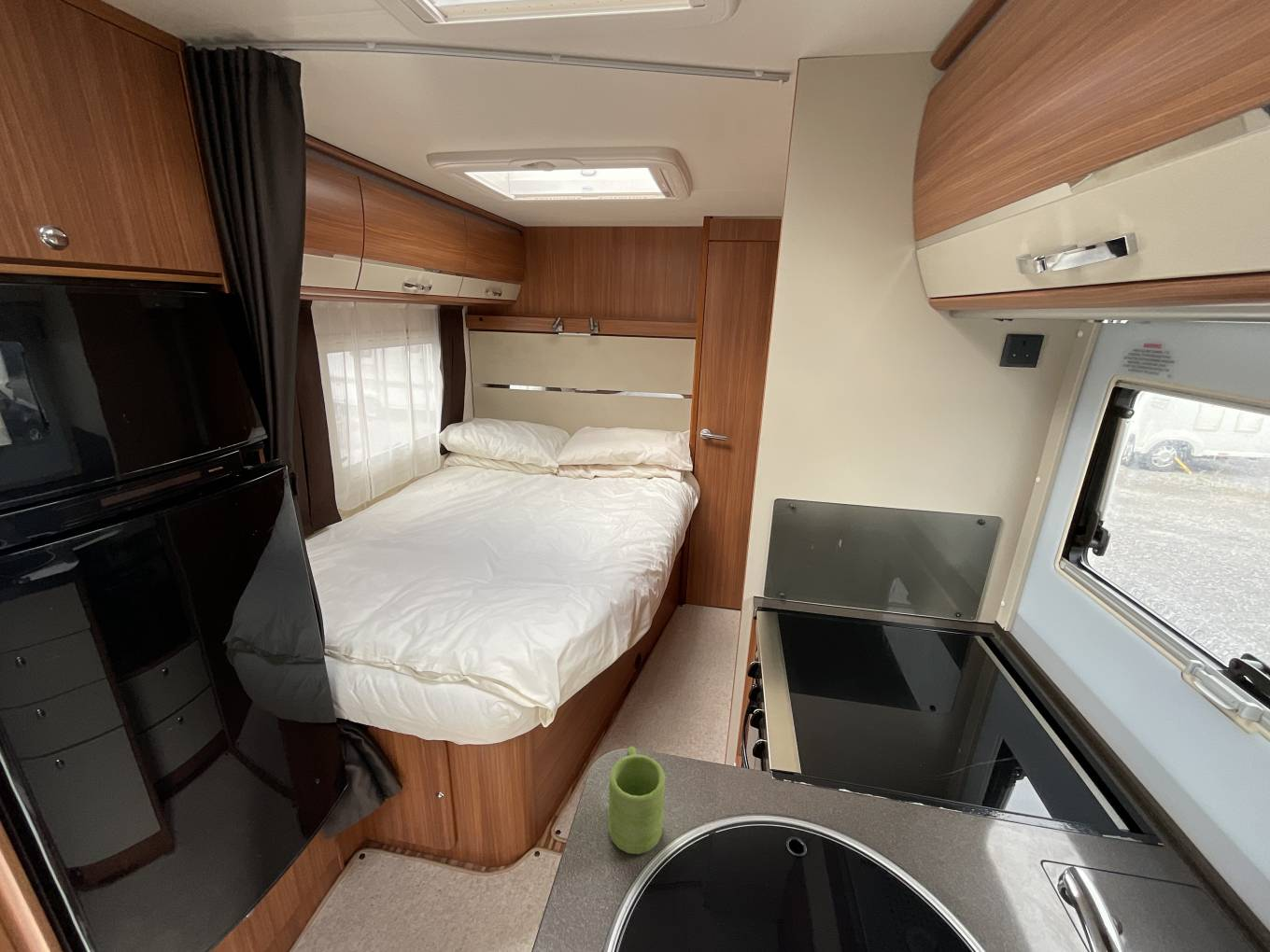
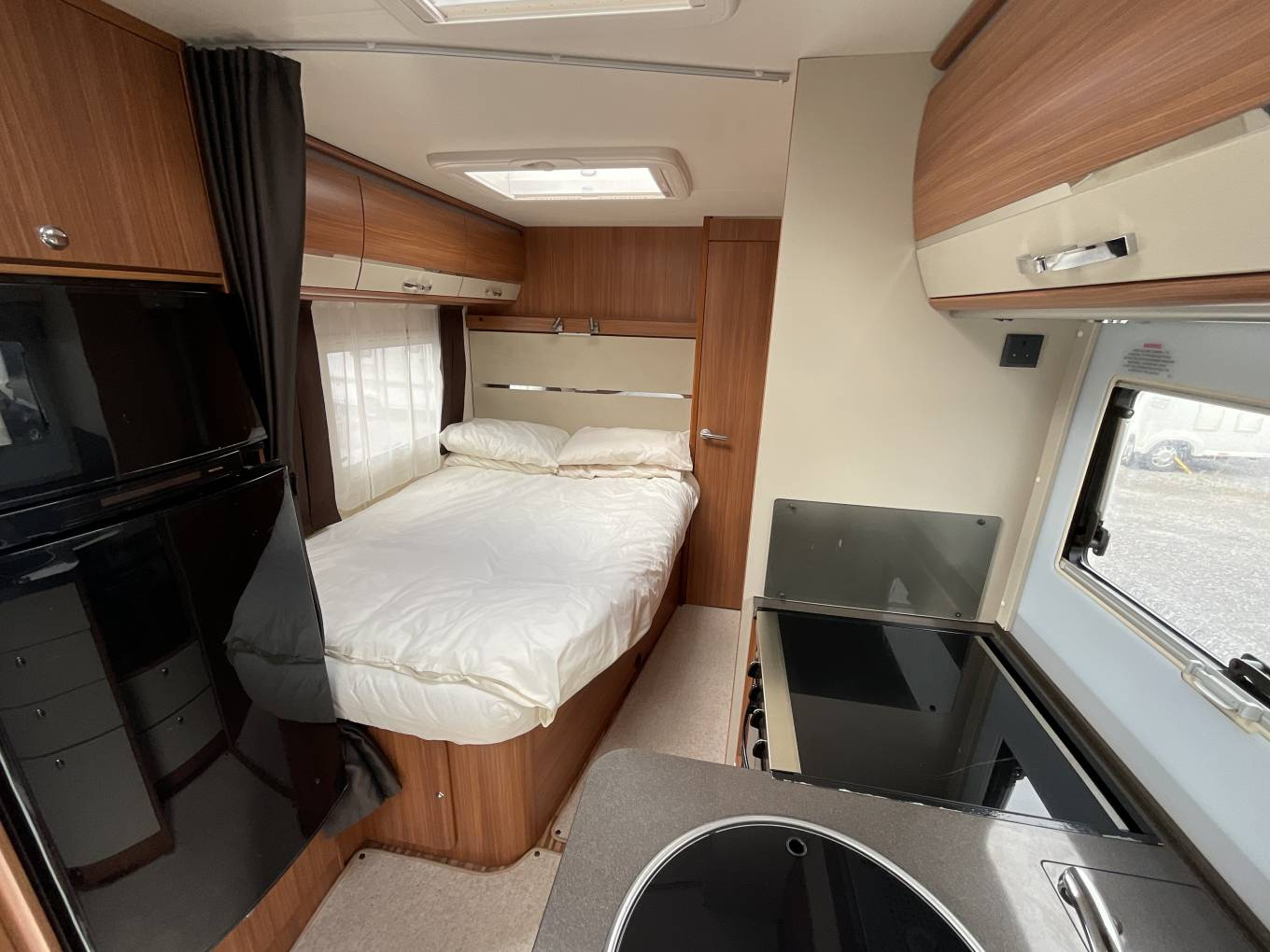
- mug [607,746,666,855]
